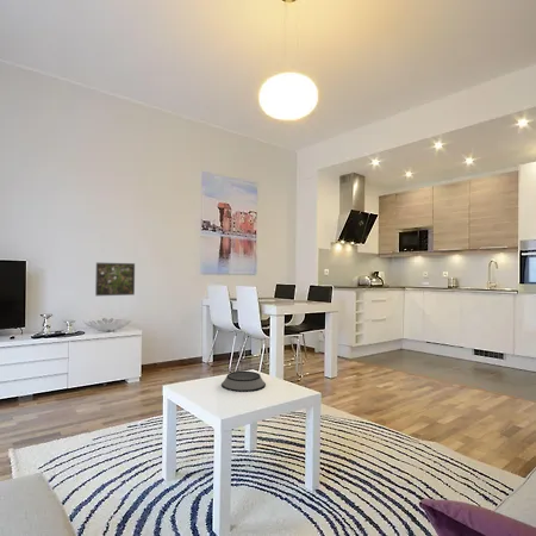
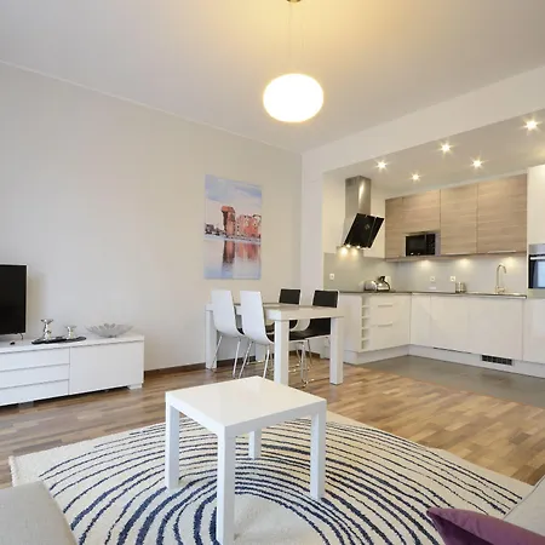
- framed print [94,262,136,297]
- bowl [220,370,267,393]
